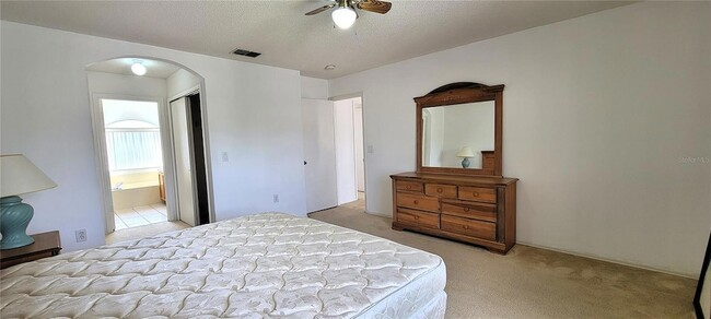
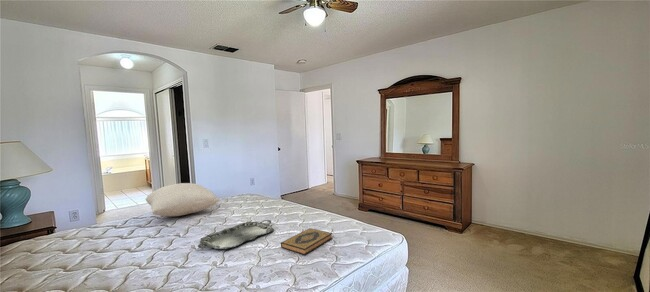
+ pillow [144,182,220,217]
+ serving tray [197,219,275,250]
+ hardback book [280,227,333,256]
